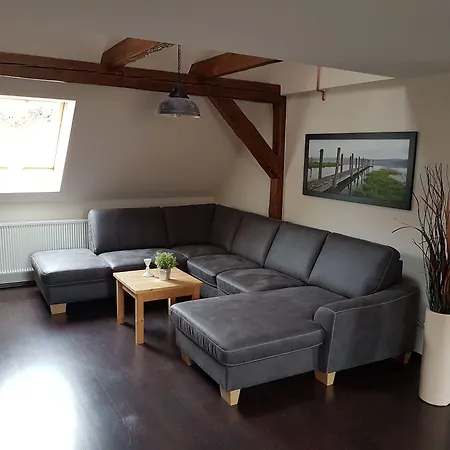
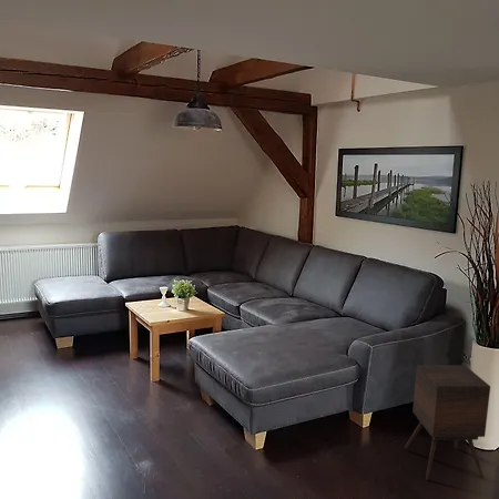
+ side table [404,364,491,481]
